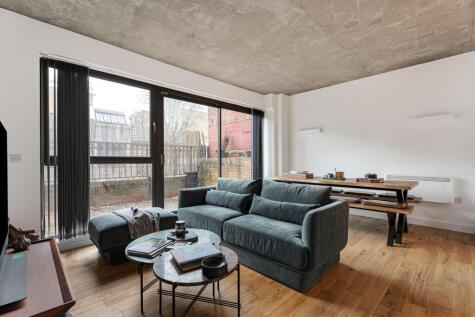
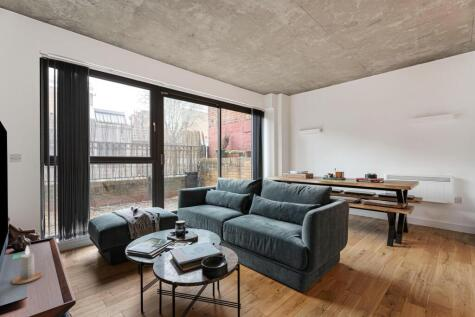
+ candle [10,244,44,285]
